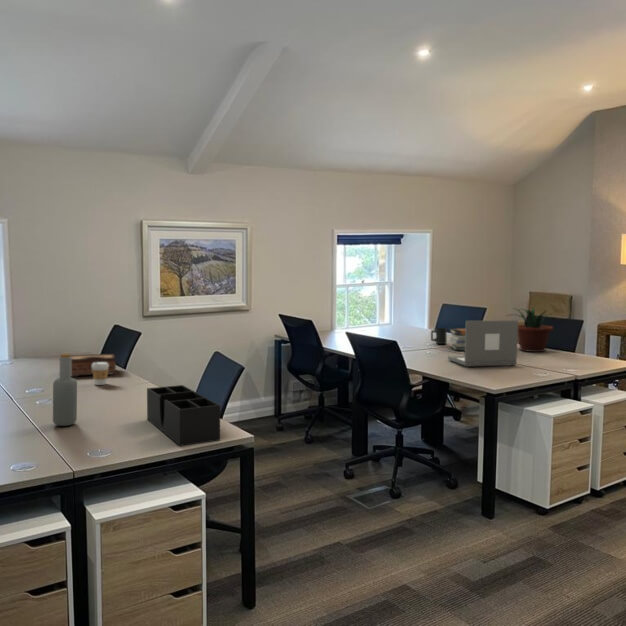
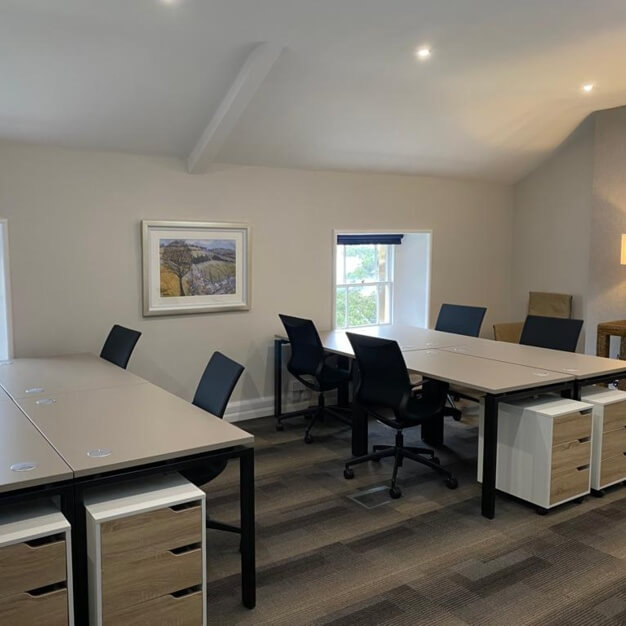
- book stack [448,328,466,351]
- desk organizer [146,384,221,447]
- mug [430,327,448,345]
- bottle [52,352,78,427]
- laptop [447,319,519,367]
- tissue box [70,353,117,378]
- potted plant [506,307,554,353]
- coffee cup [92,362,109,386]
